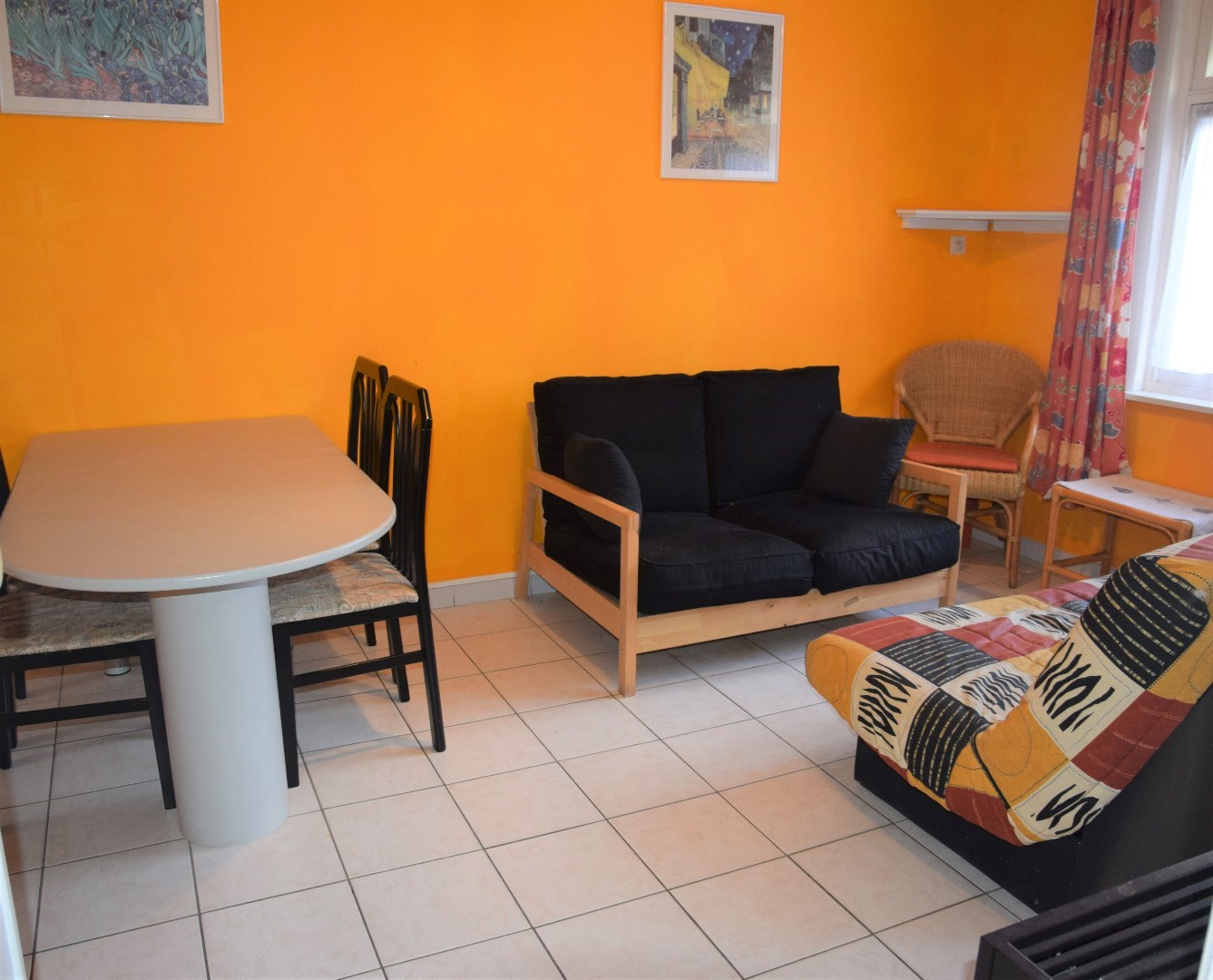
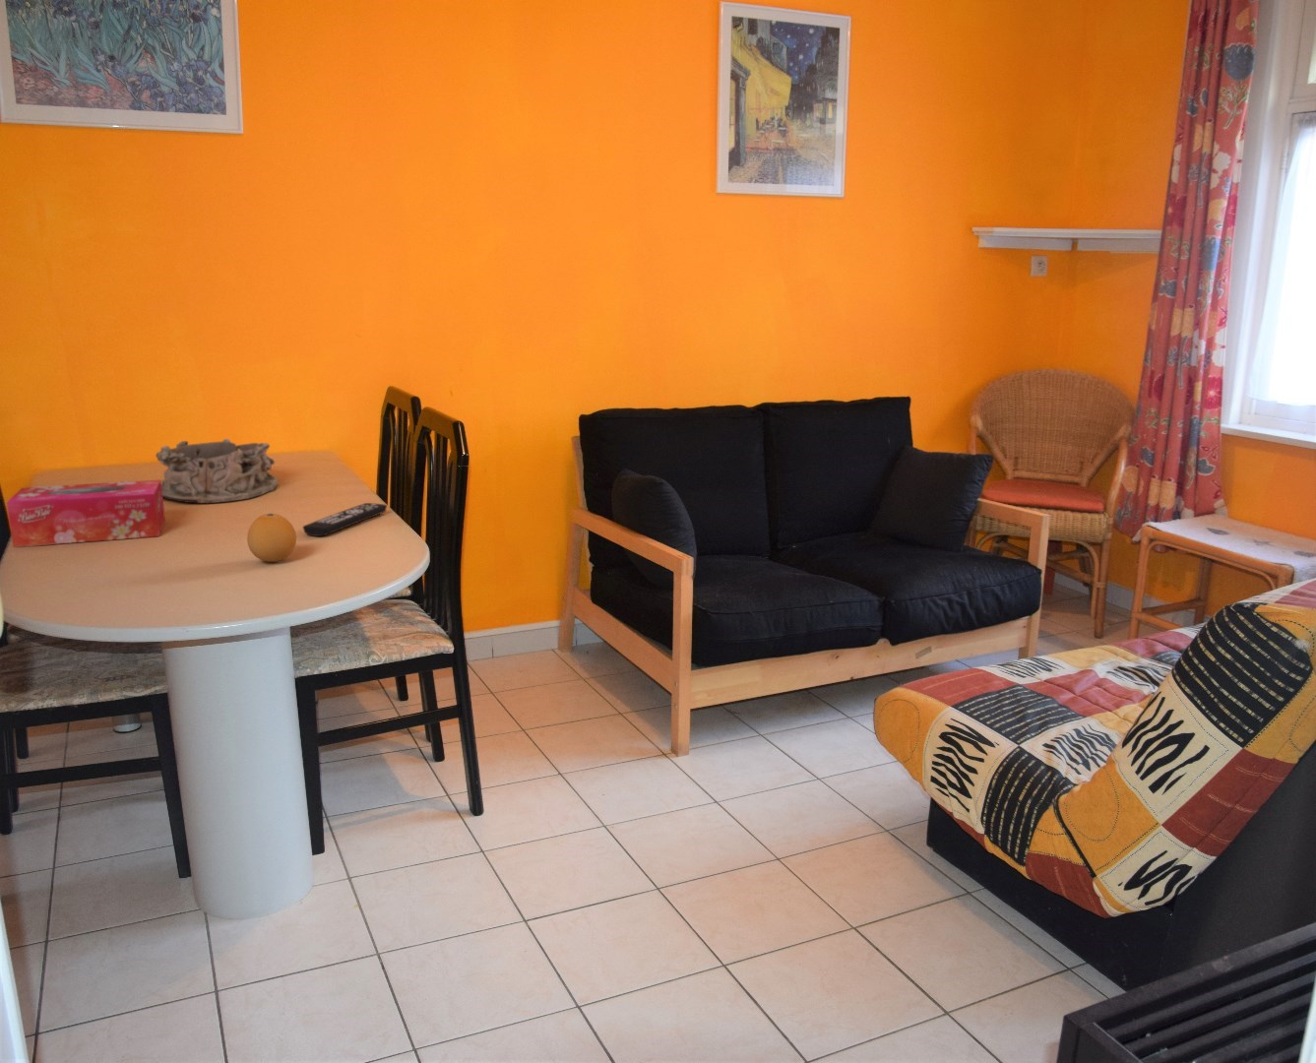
+ tissue box [5,478,166,548]
+ fruit [246,513,297,563]
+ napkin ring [154,438,280,504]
+ remote control [303,502,387,537]
